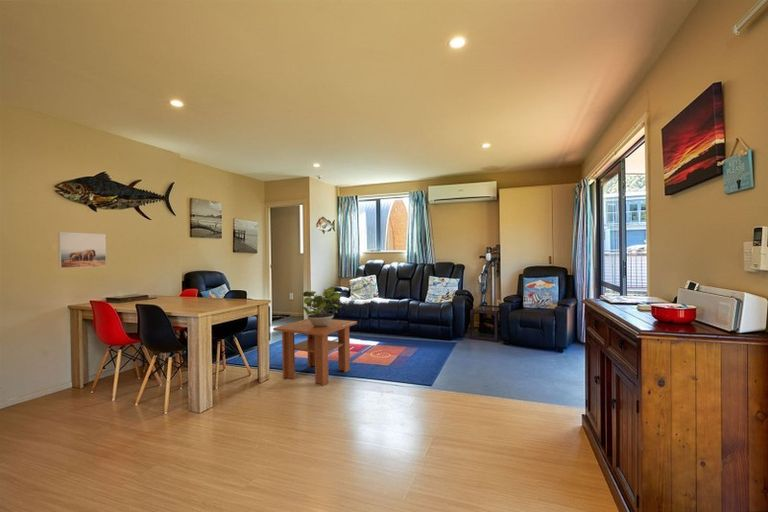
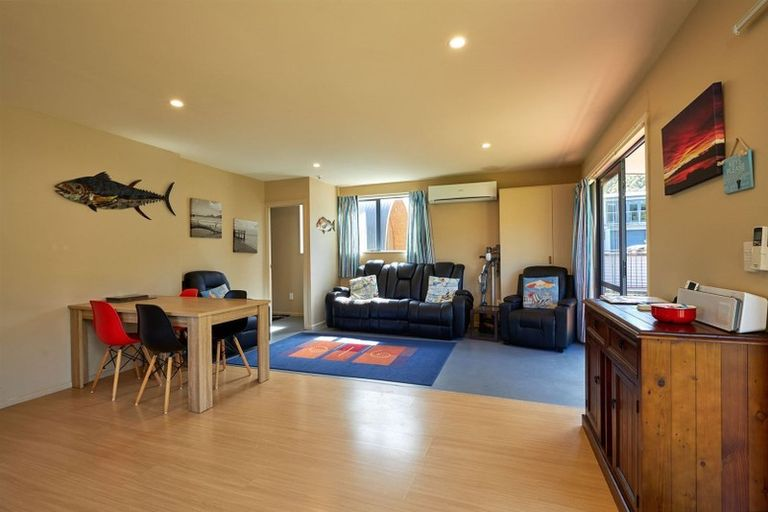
- coffee table [272,318,358,387]
- potted plant [300,285,343,327]
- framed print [57,231,107,269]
